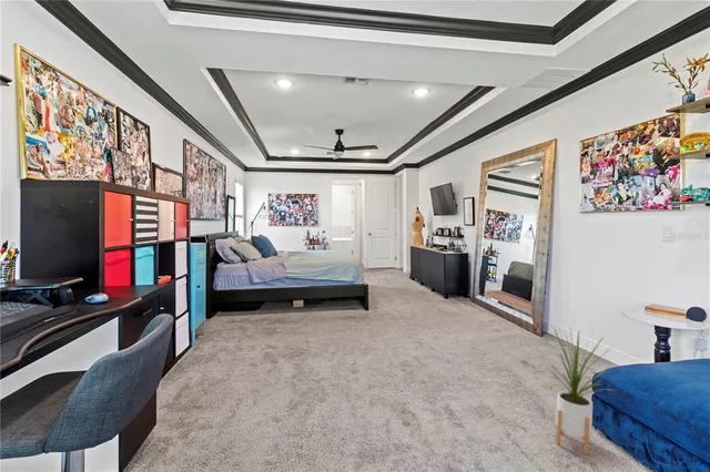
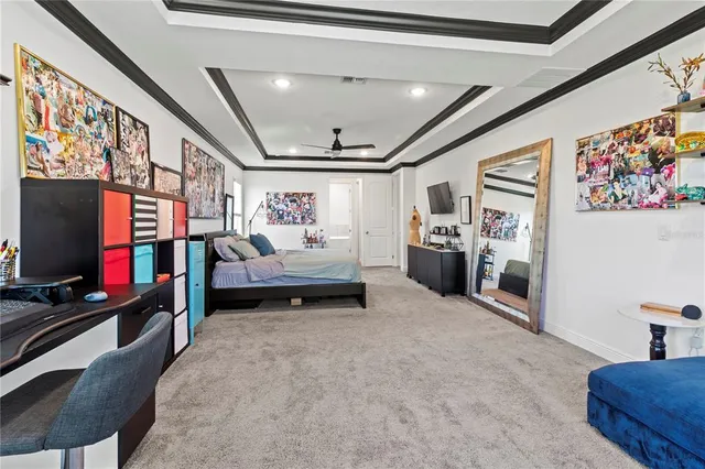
- house plant [535,328,616,455]
